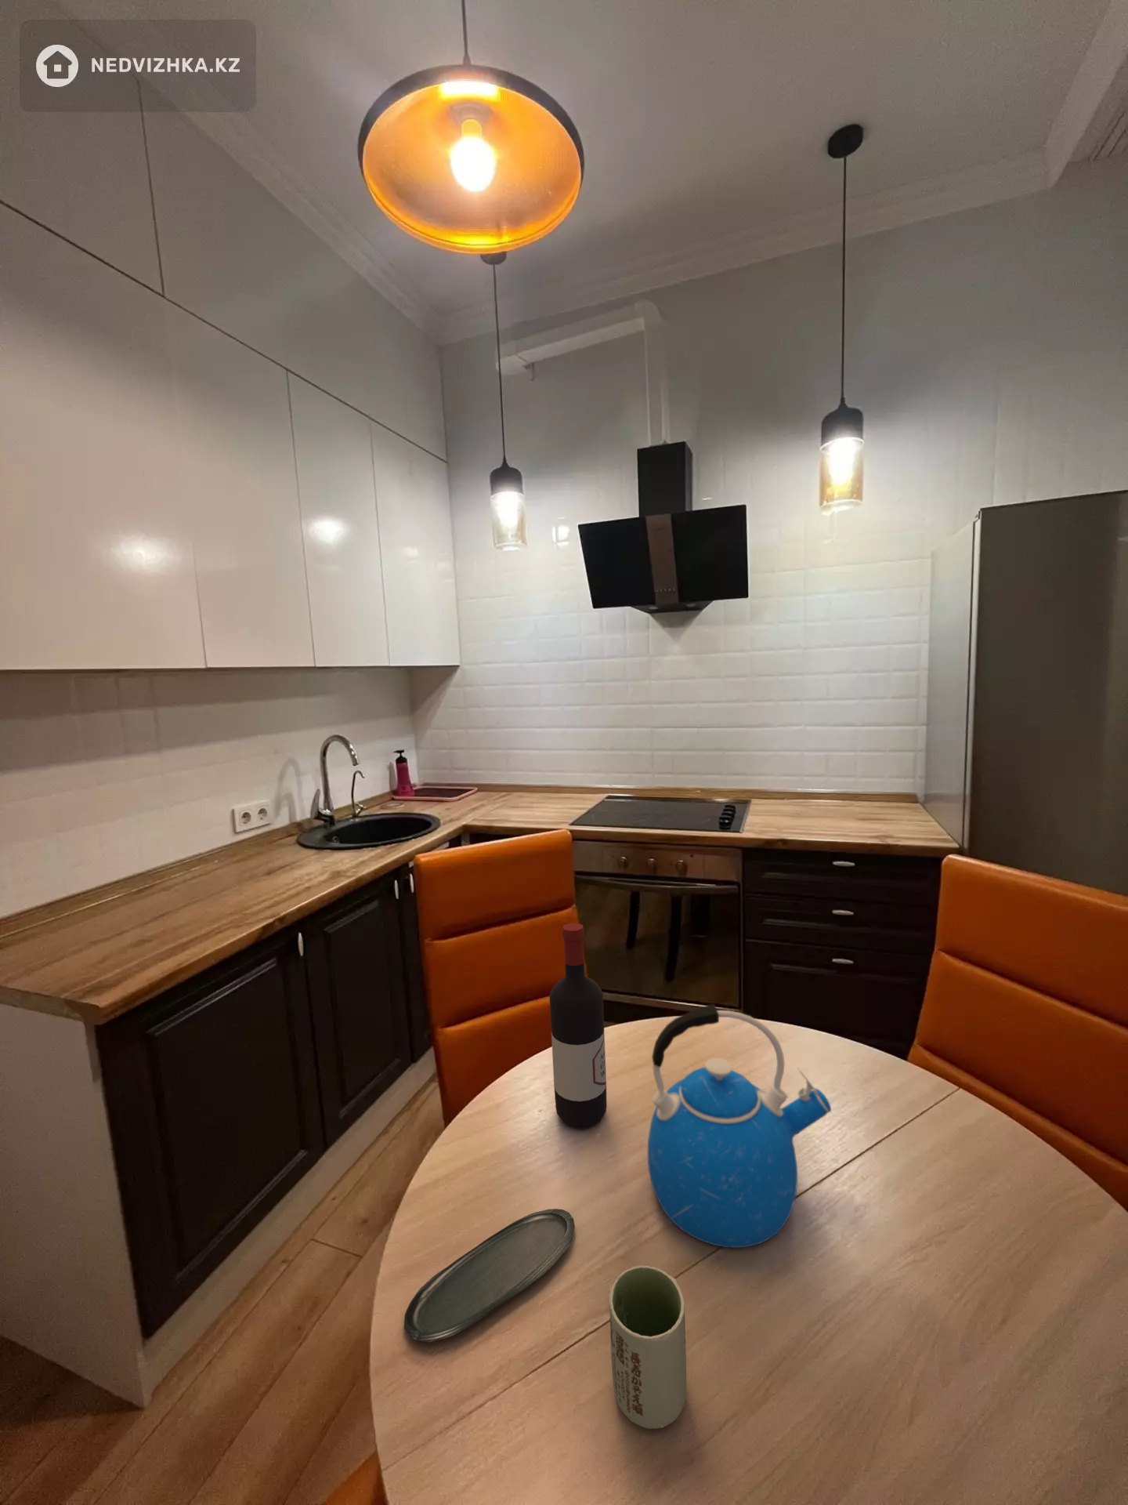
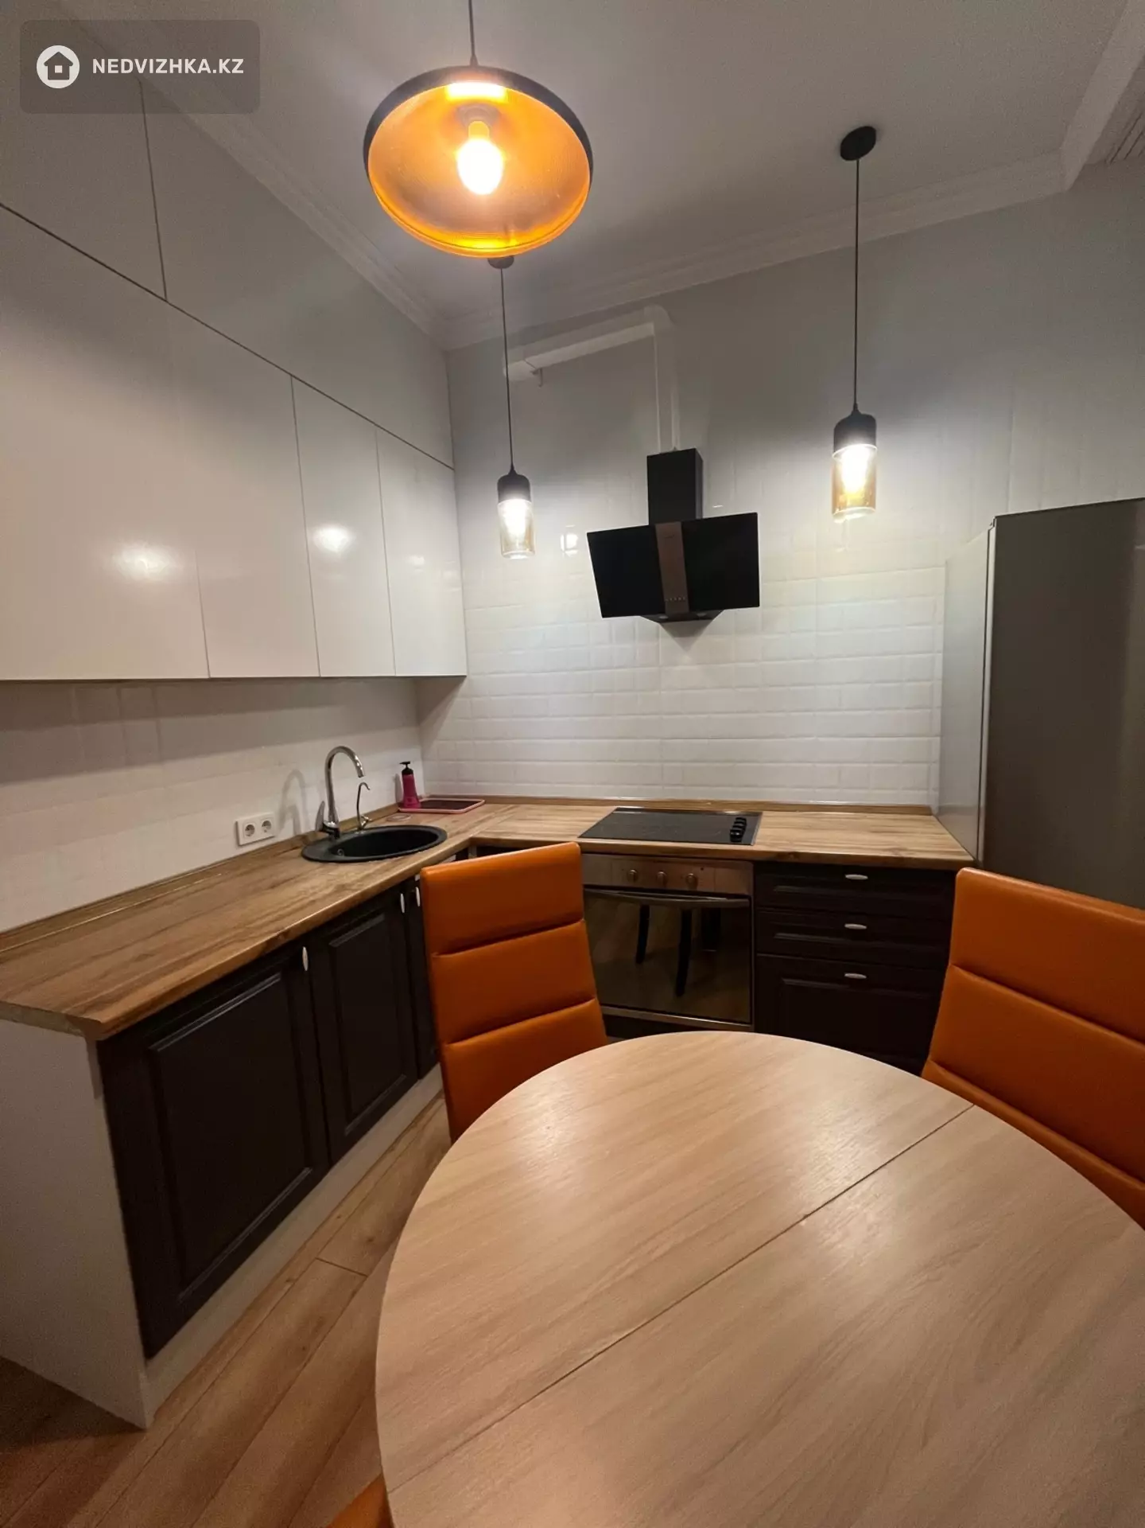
- kettle [647,1004,832,1249]
- wine bottle [549,923,607,1129]
- cup [609,1264,687,1429]
- oval tray [403,1208,576,1344]
